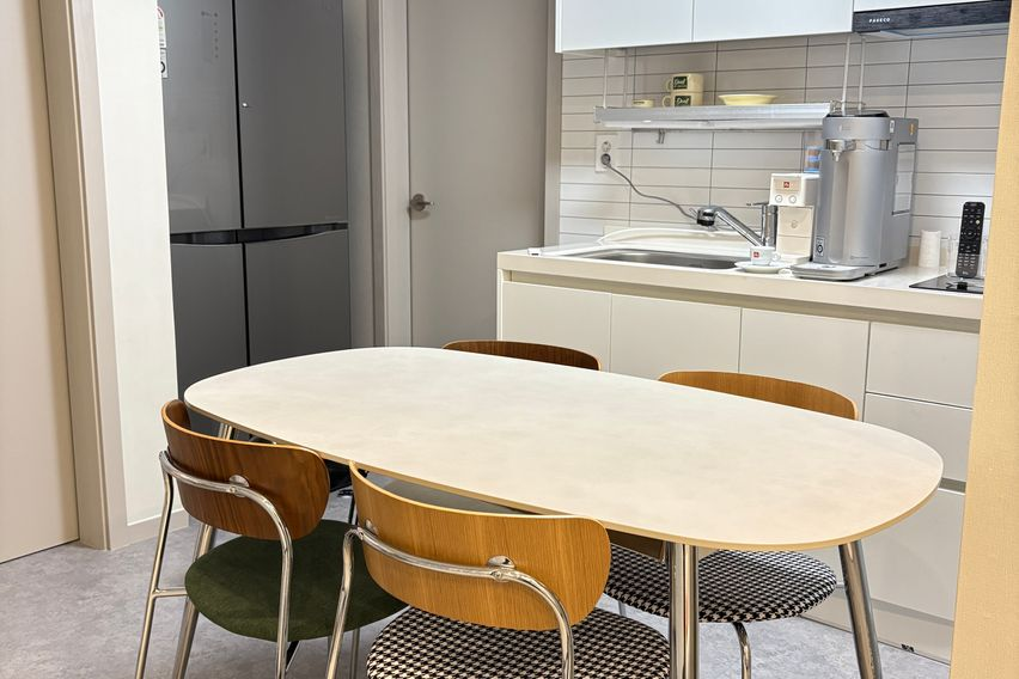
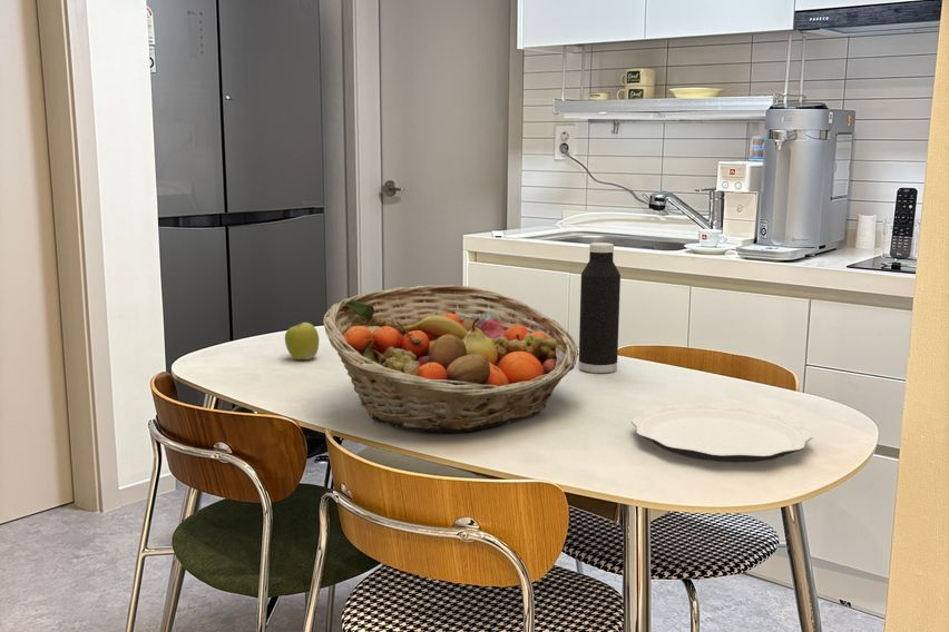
+ plate [630,403,814,464]
+ fruit basket [322,284,579,433]
+ water bottle [578,241,622,374]
+ apple [284,317,320,361]
